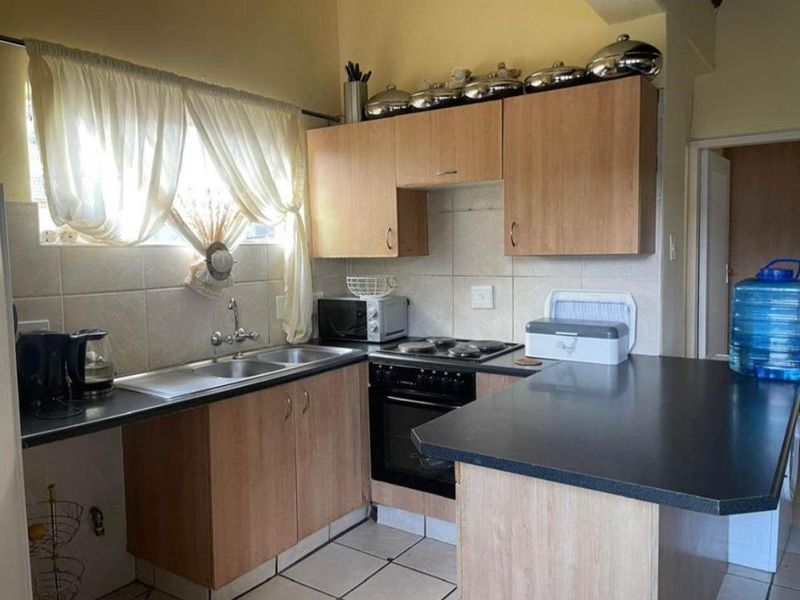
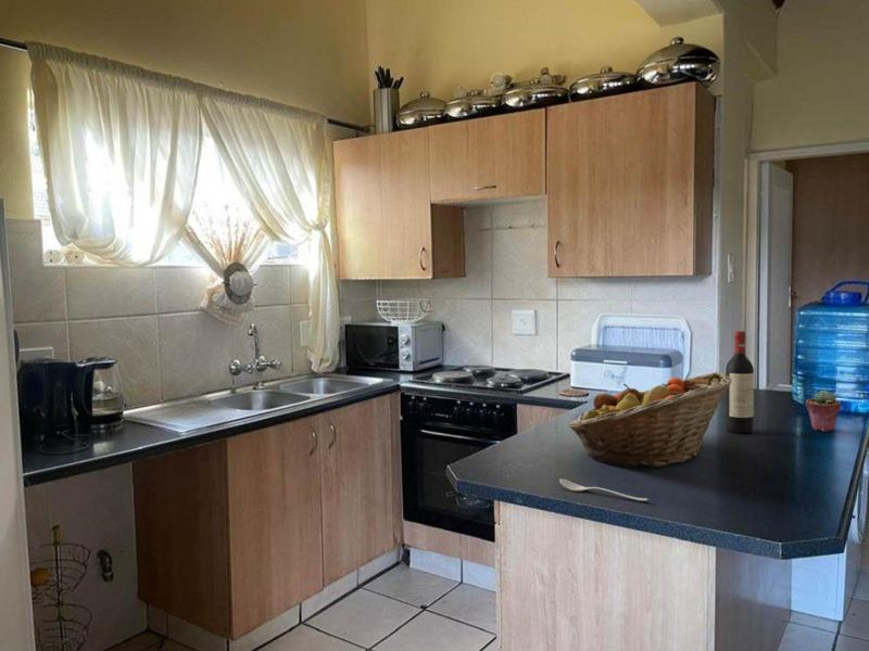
+ spoon [558,477,650,502]
+ potted succulent [805,390,842,433]
+ wine bottle [725,330,755,434]
+ fruit basket [568,371,732,469]
